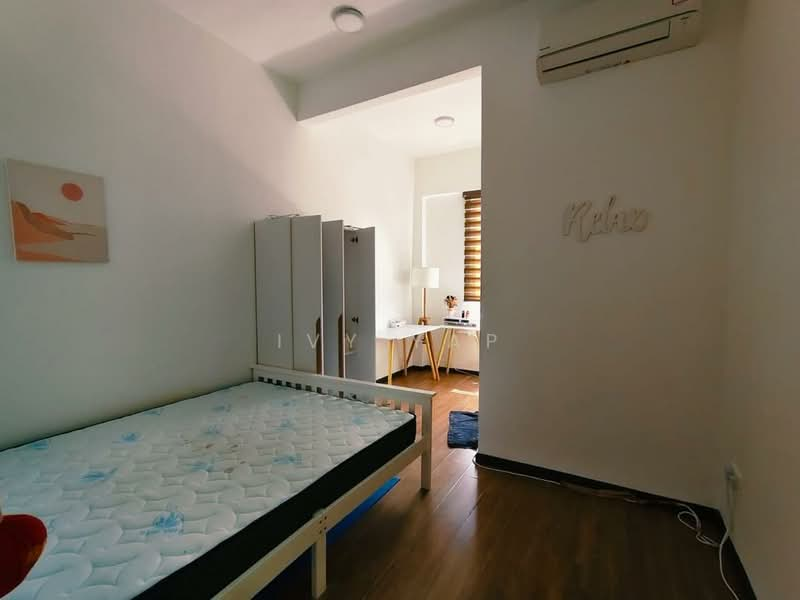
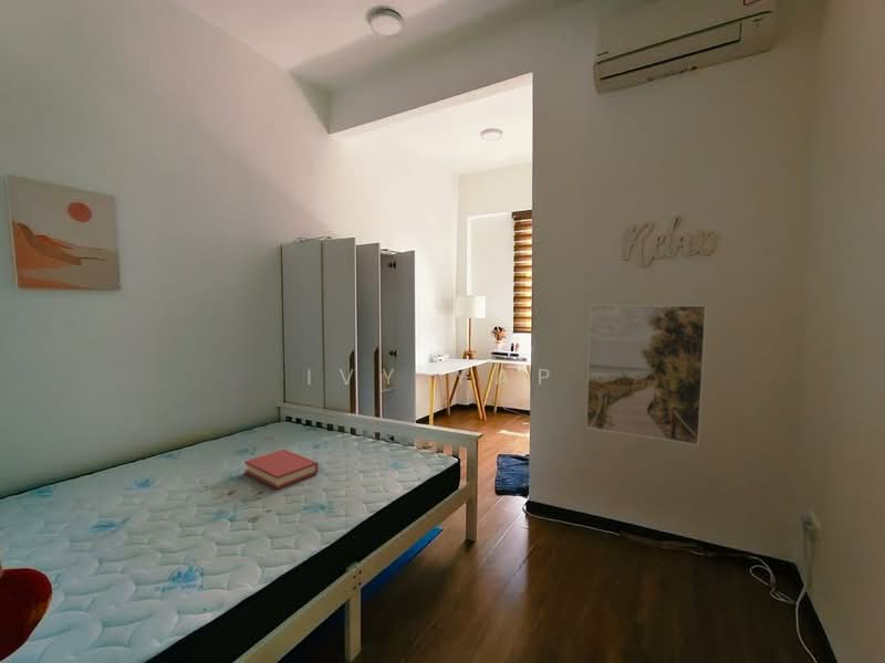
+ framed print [585,304,707,446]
+ hardback book [243,449,320,490]
